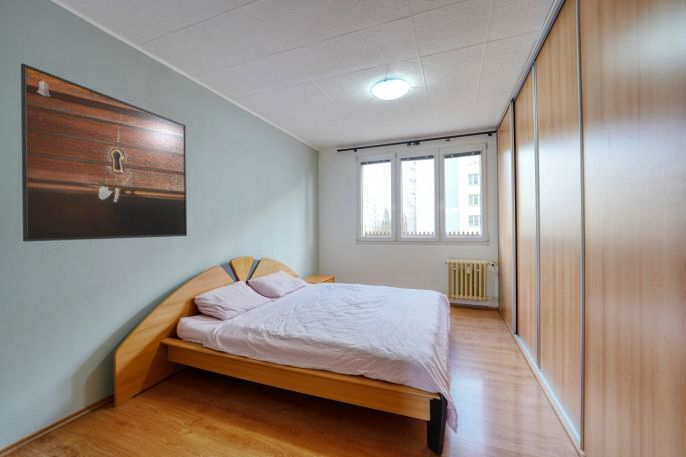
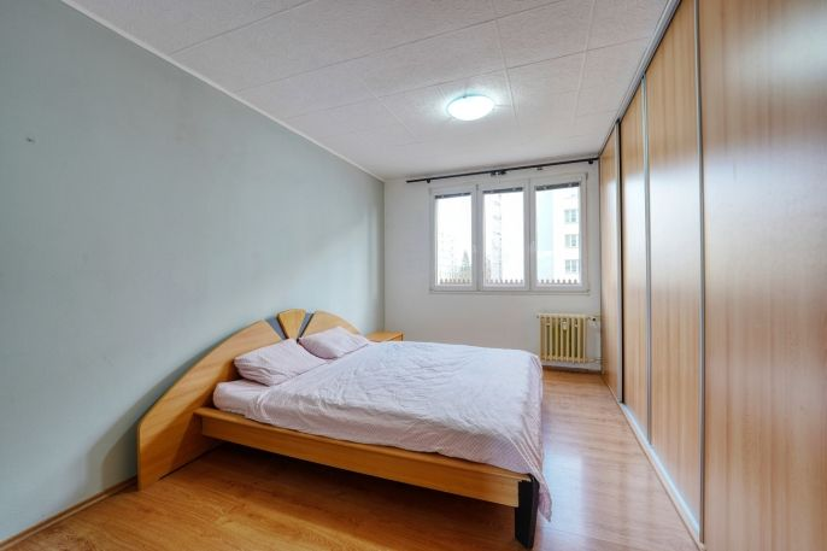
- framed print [20,62,188,243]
